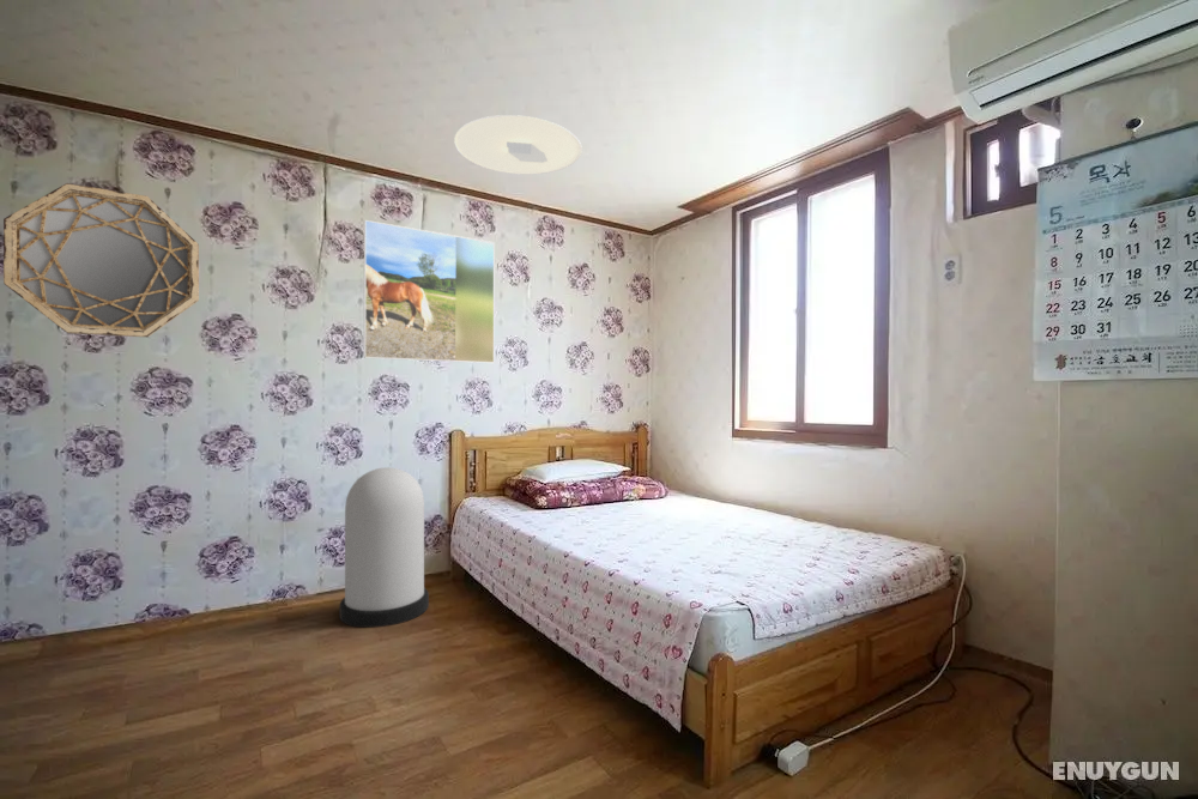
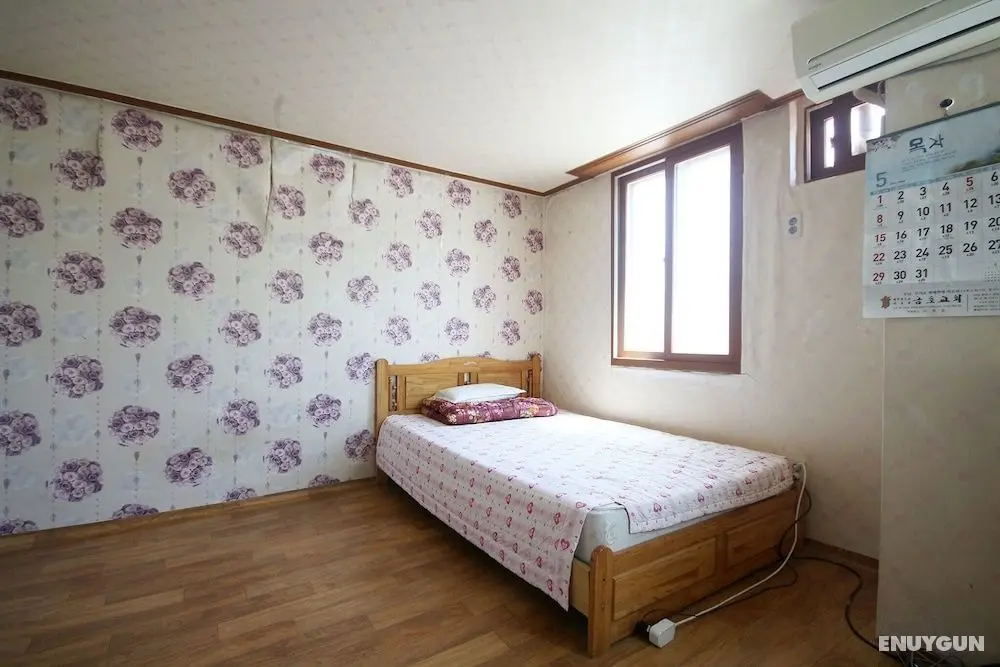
- home mirror [2,182,200,338]
- ceiling light [453,114,583,176]
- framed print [363,219,496,364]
- trash can [339,466,430,629]
